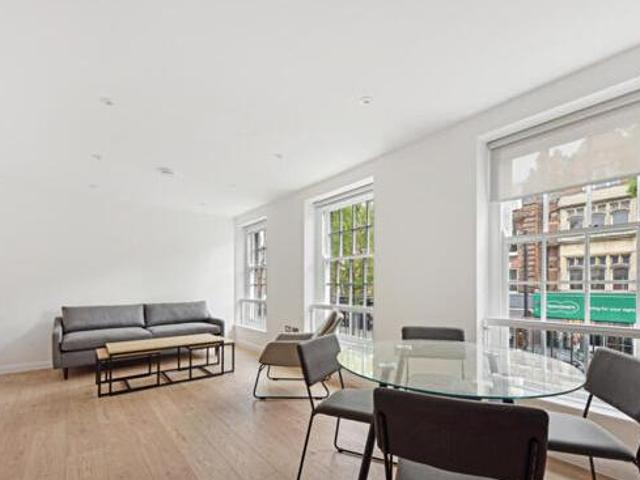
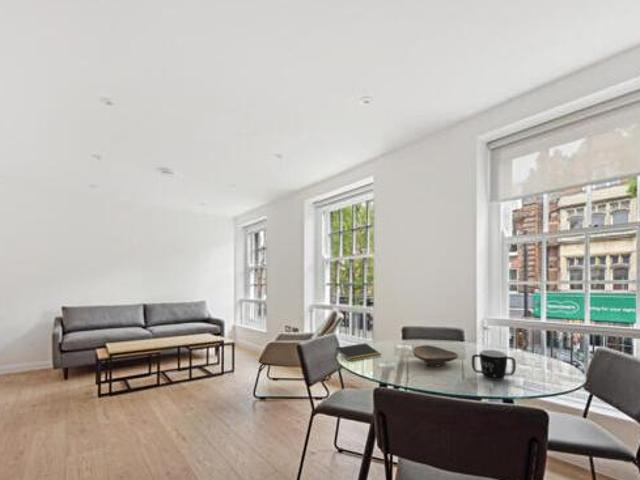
+ decorative bowl [412,344,459,367]
+ notepad [334,342,382,363]
+ mug [471,349,517,381]
